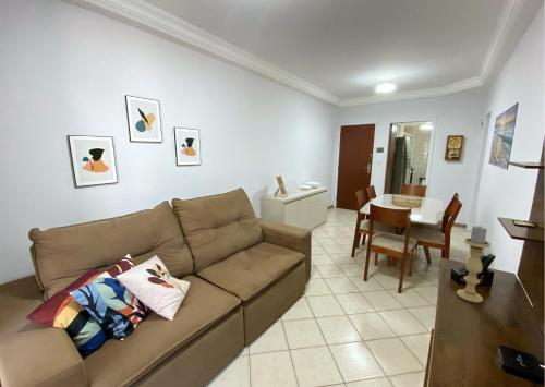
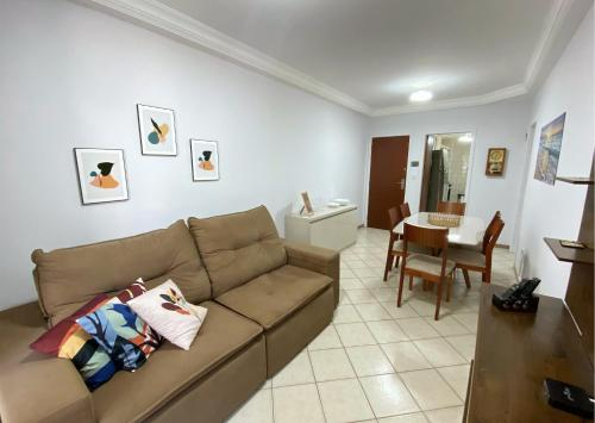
- candle holder [456,225,492,304]
